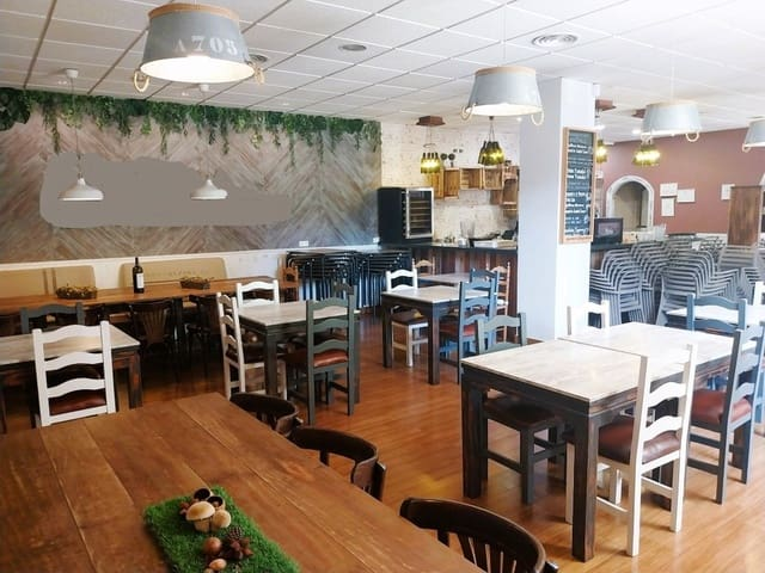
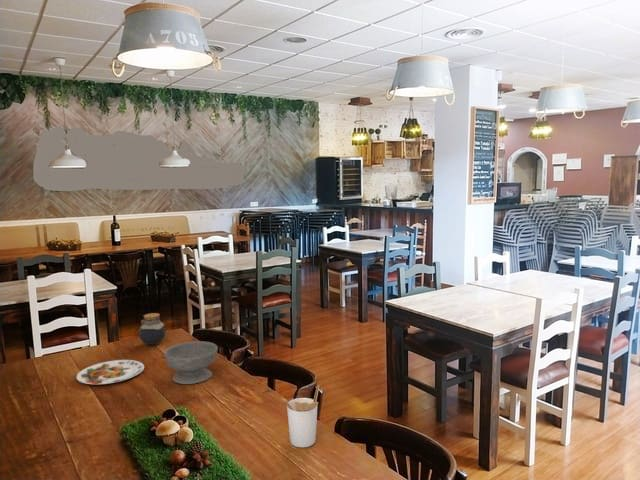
+ utensil holder [280,385,320,448]
+ jar [137,312,167,346]
+ plate [76,359,145,385]
+ bowl [163,340,219,385]
